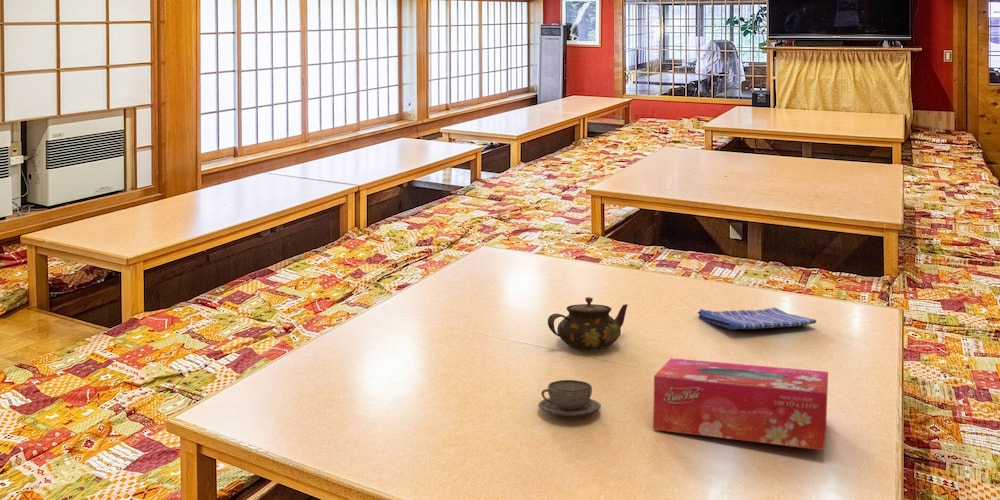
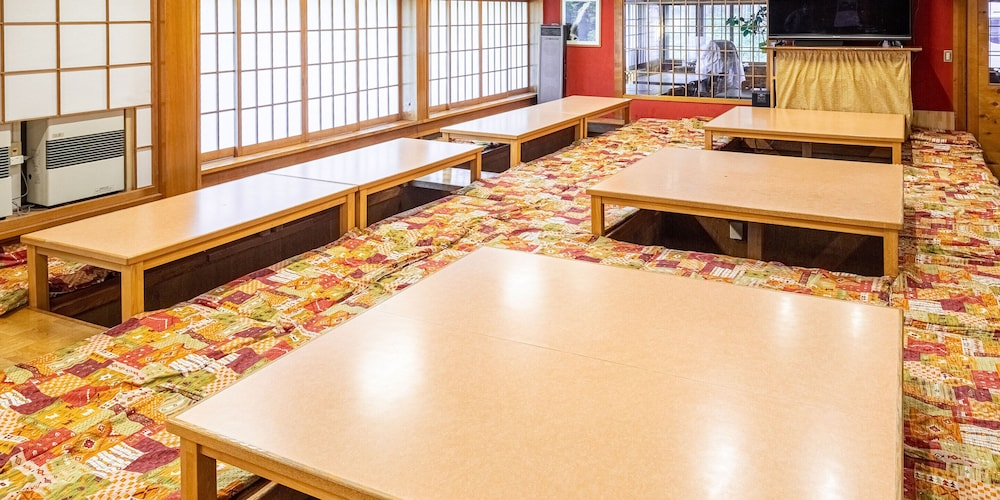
- dish towel [697,306,818,331]
- teapot [547,296,629,350]
- teacup [537,379,602,417]
- tissue box [652,357,829,451]
